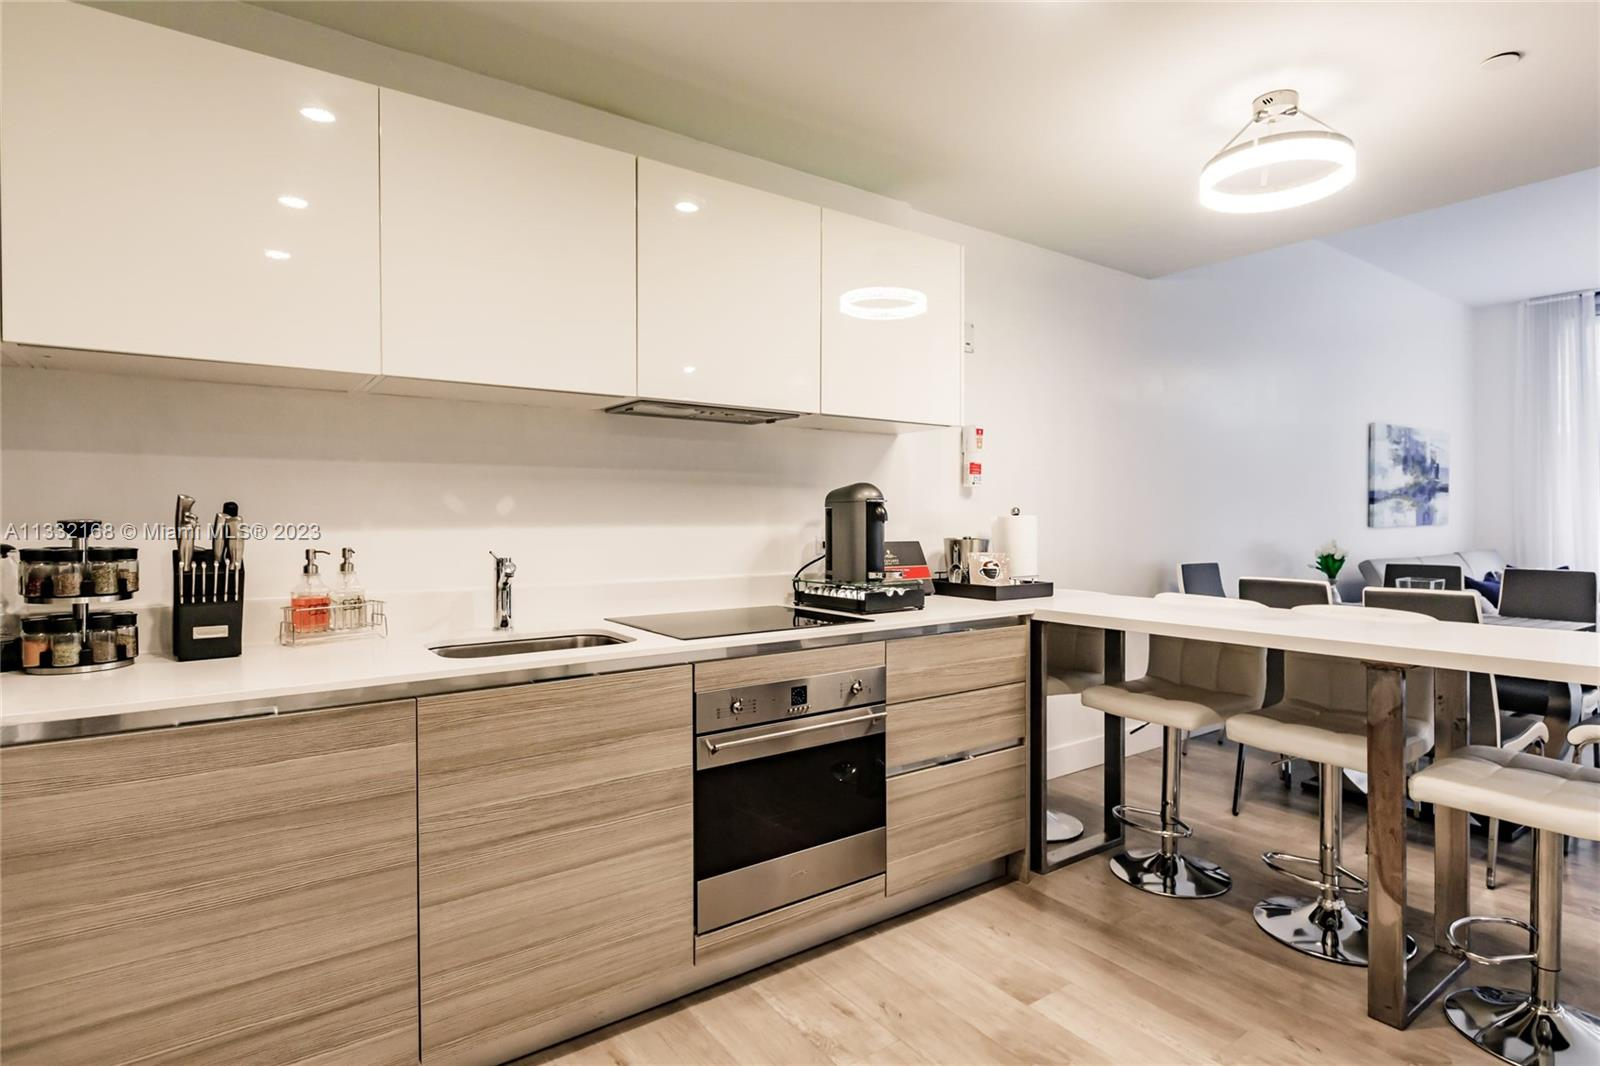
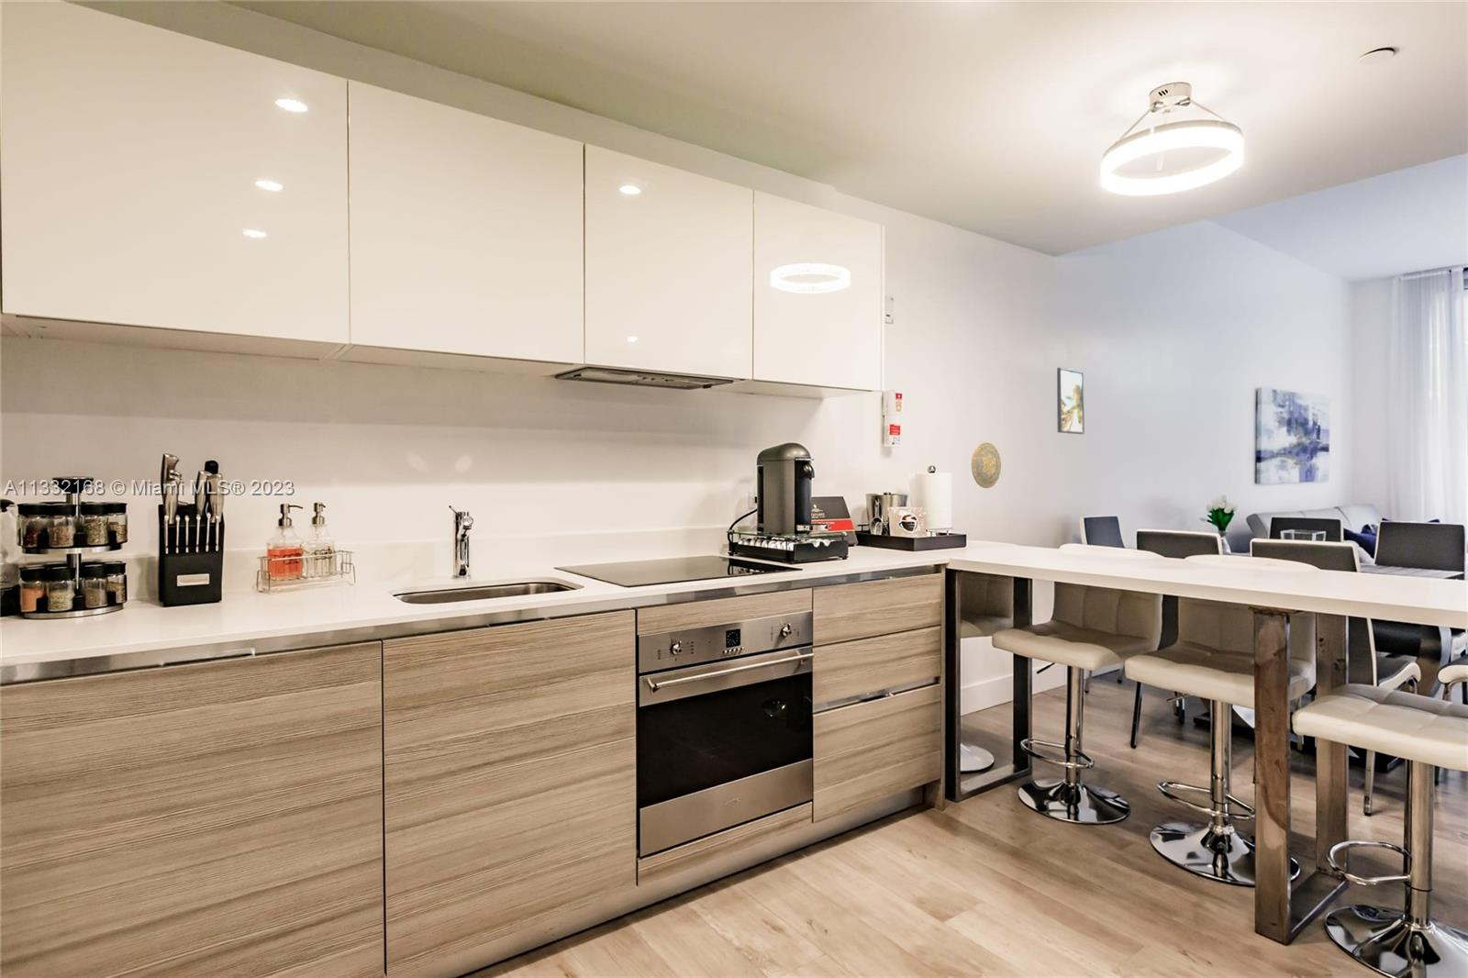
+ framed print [1057,367,1085,434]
+ decorative plate [970,441,1002,489]
